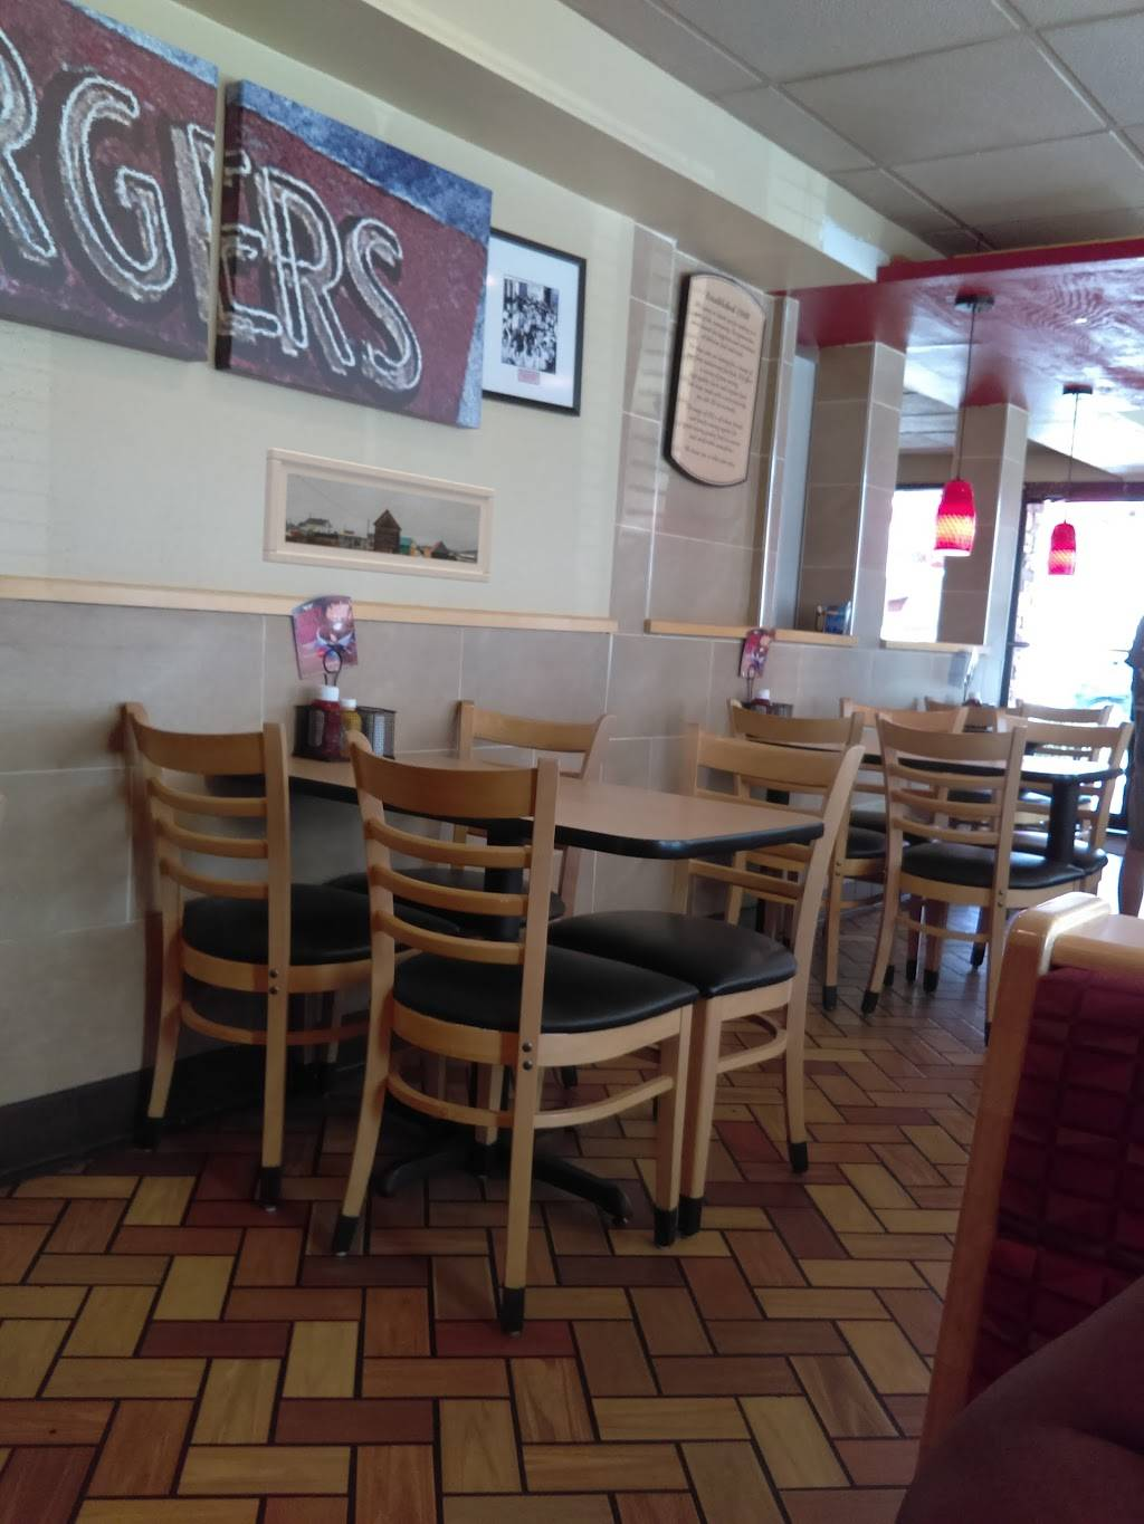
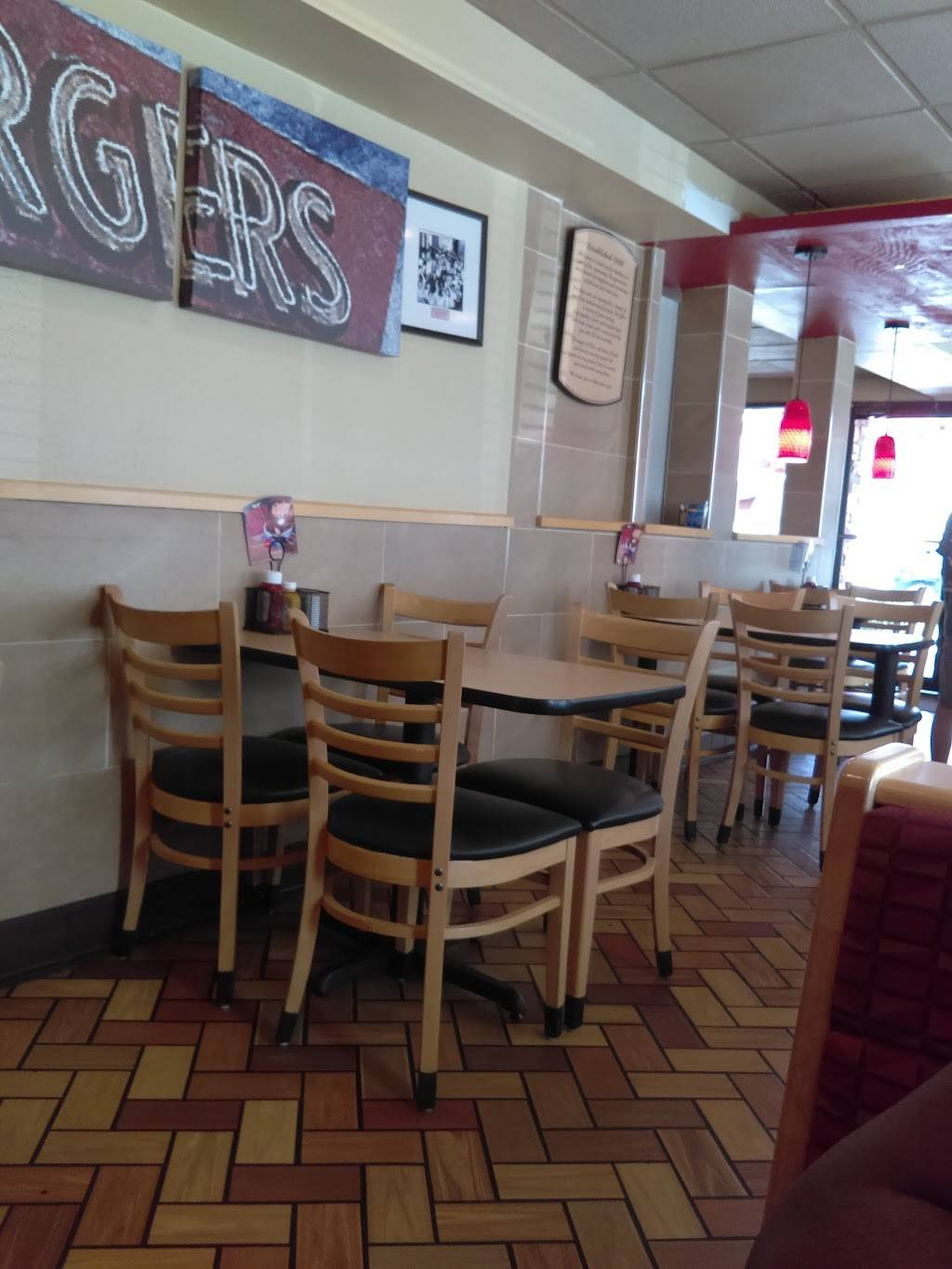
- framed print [262,447,496,584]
